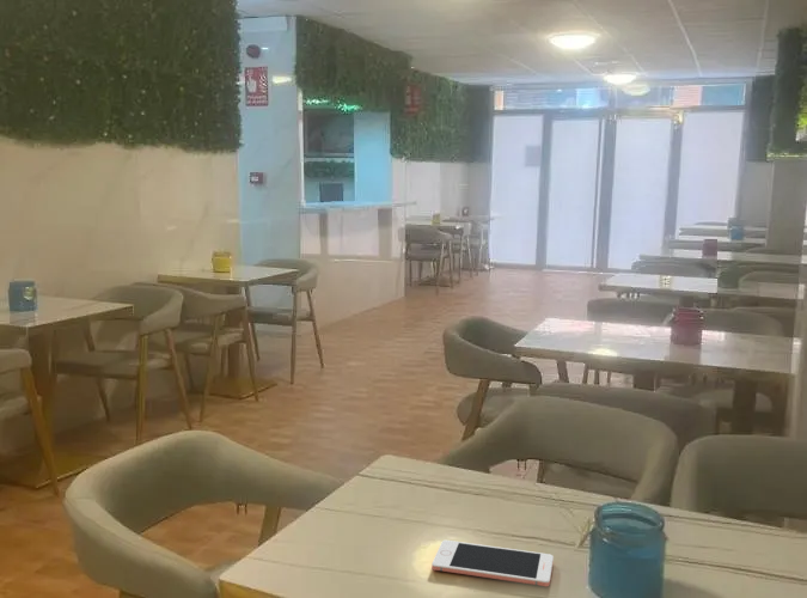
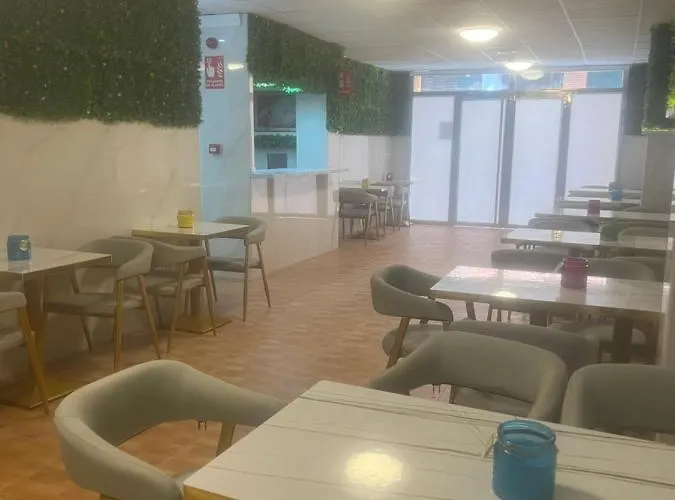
- cell phone [430,539,555,587]
